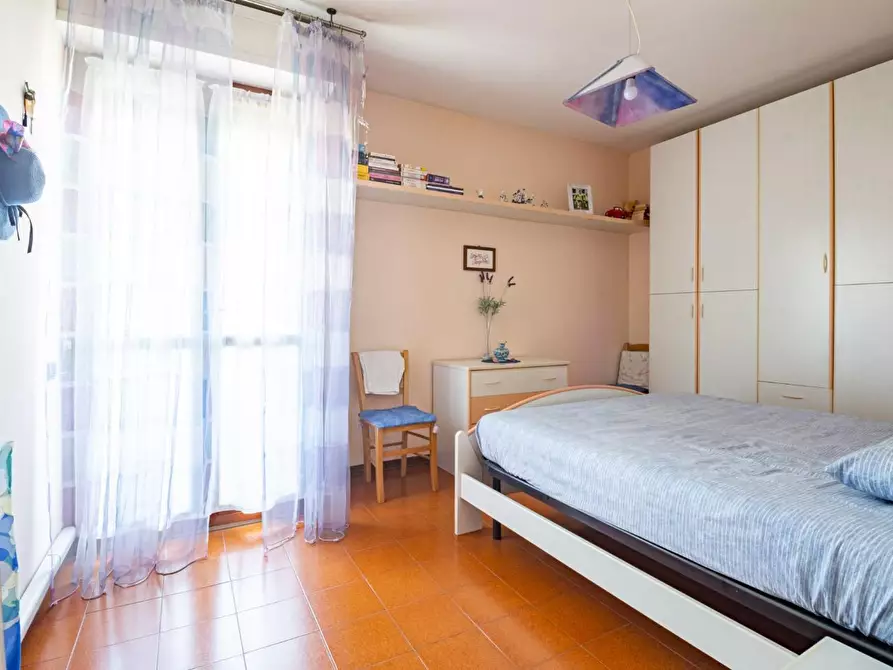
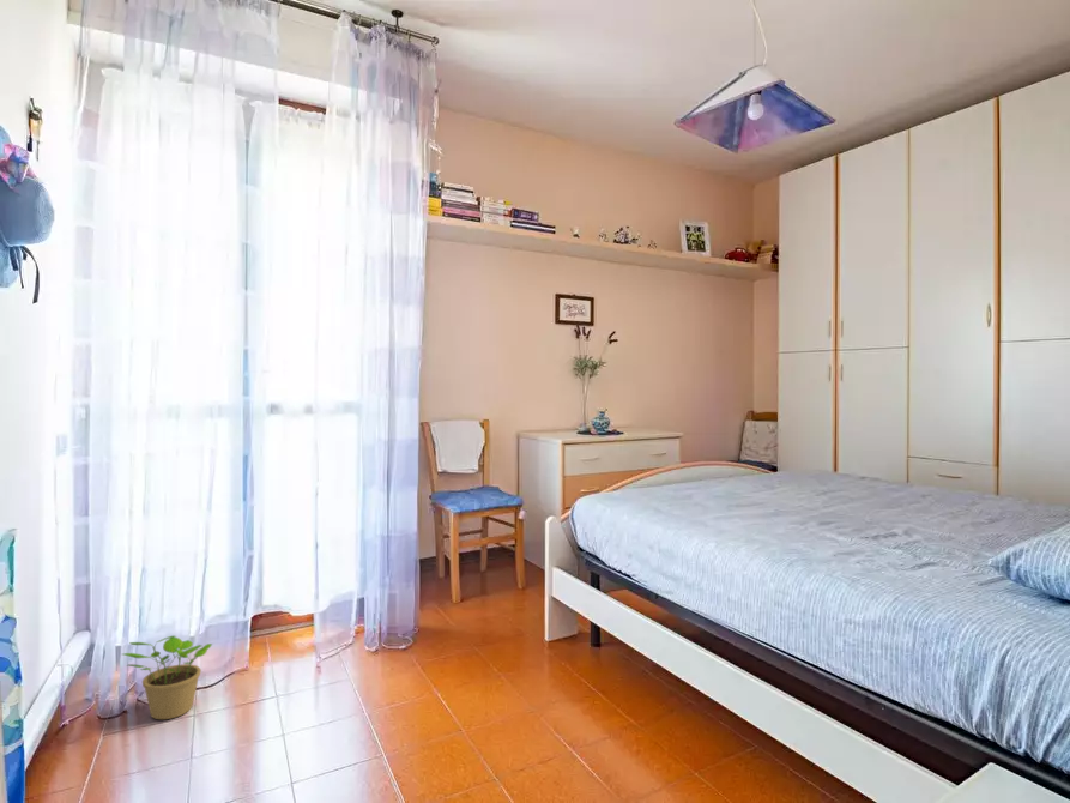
+ potted plant [122,634,213,720]
